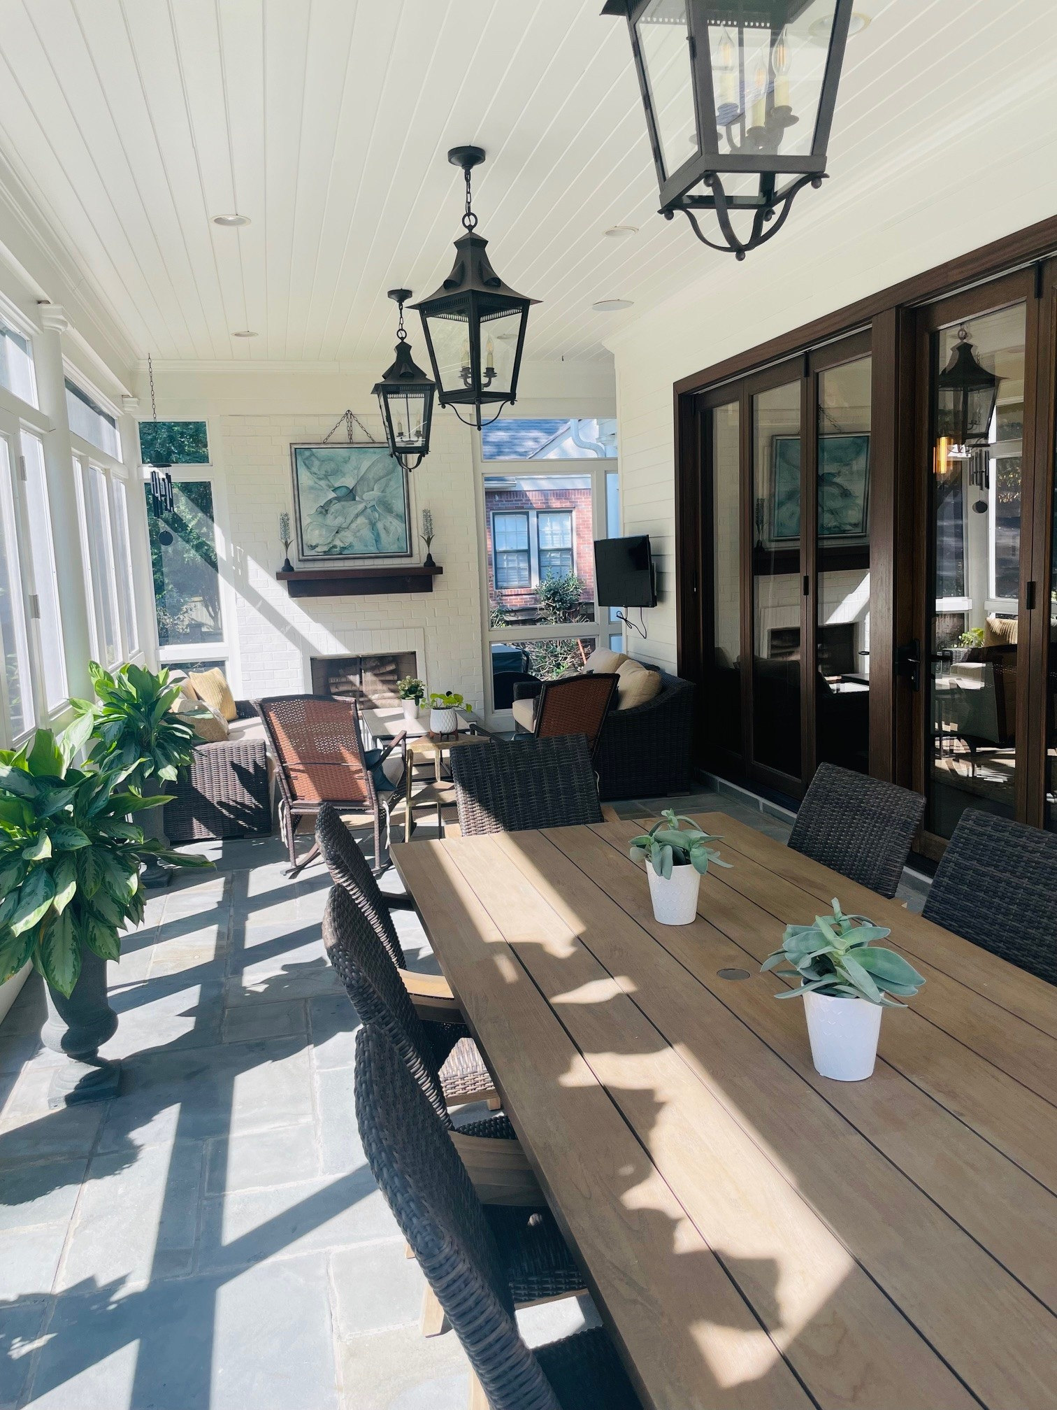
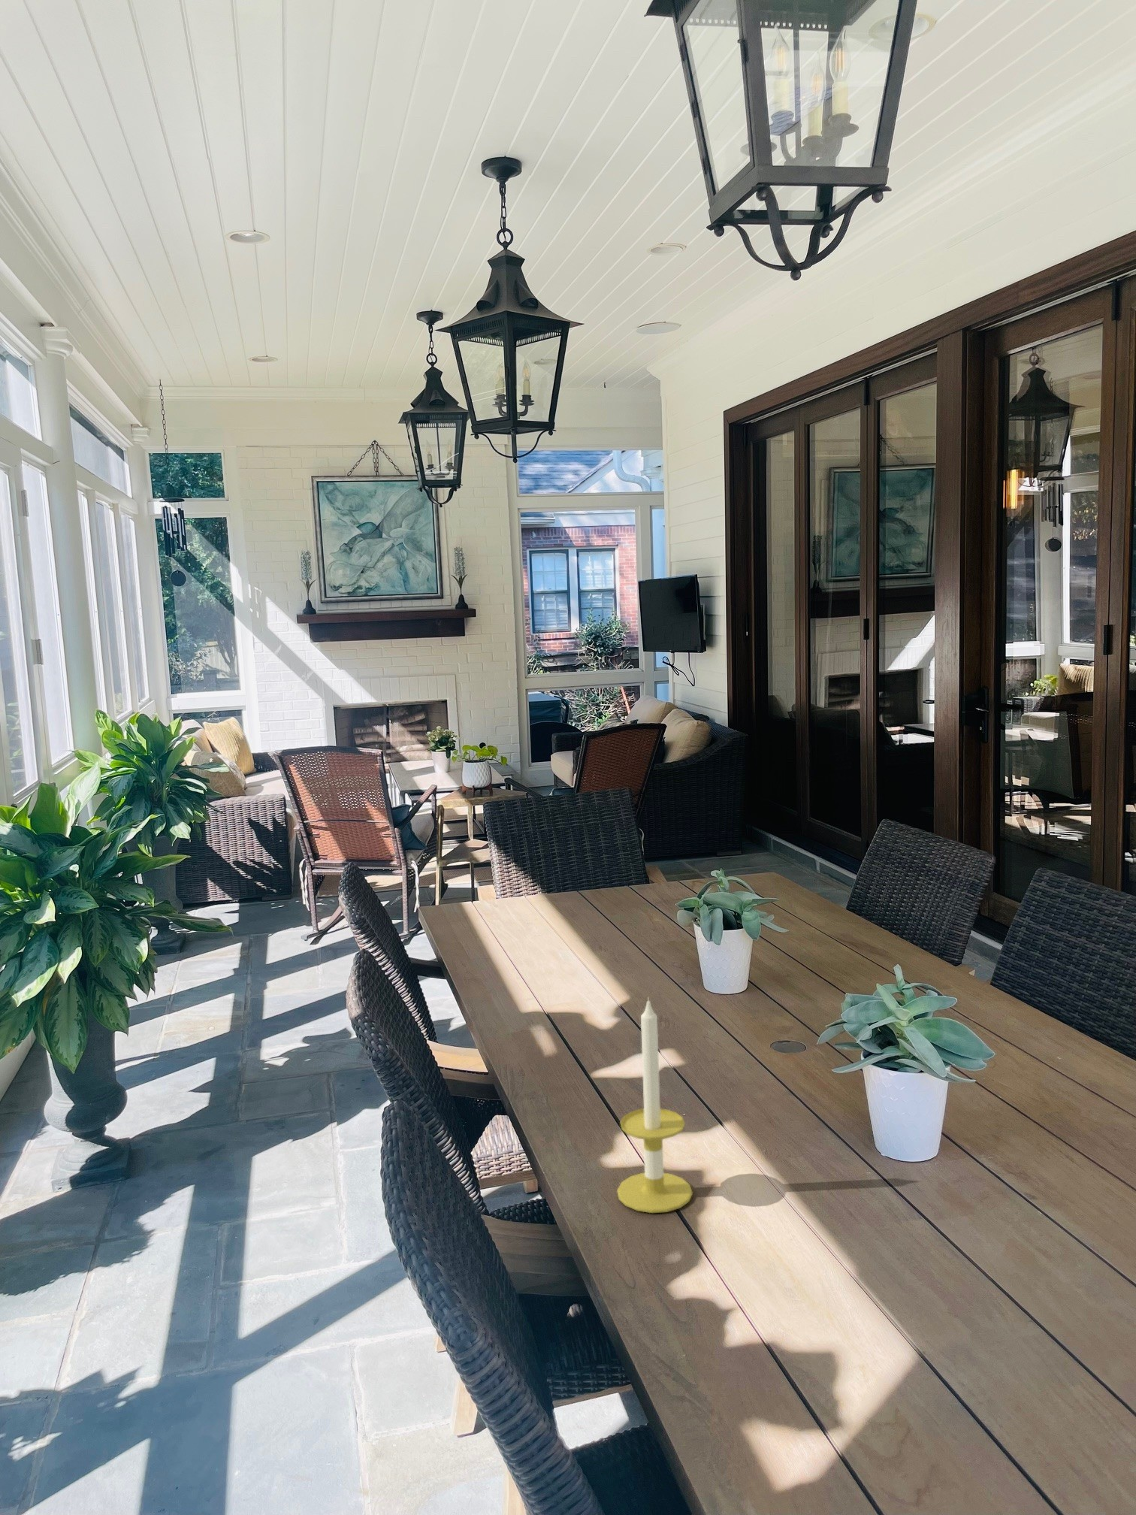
+ candle [616,996,693,1213]
